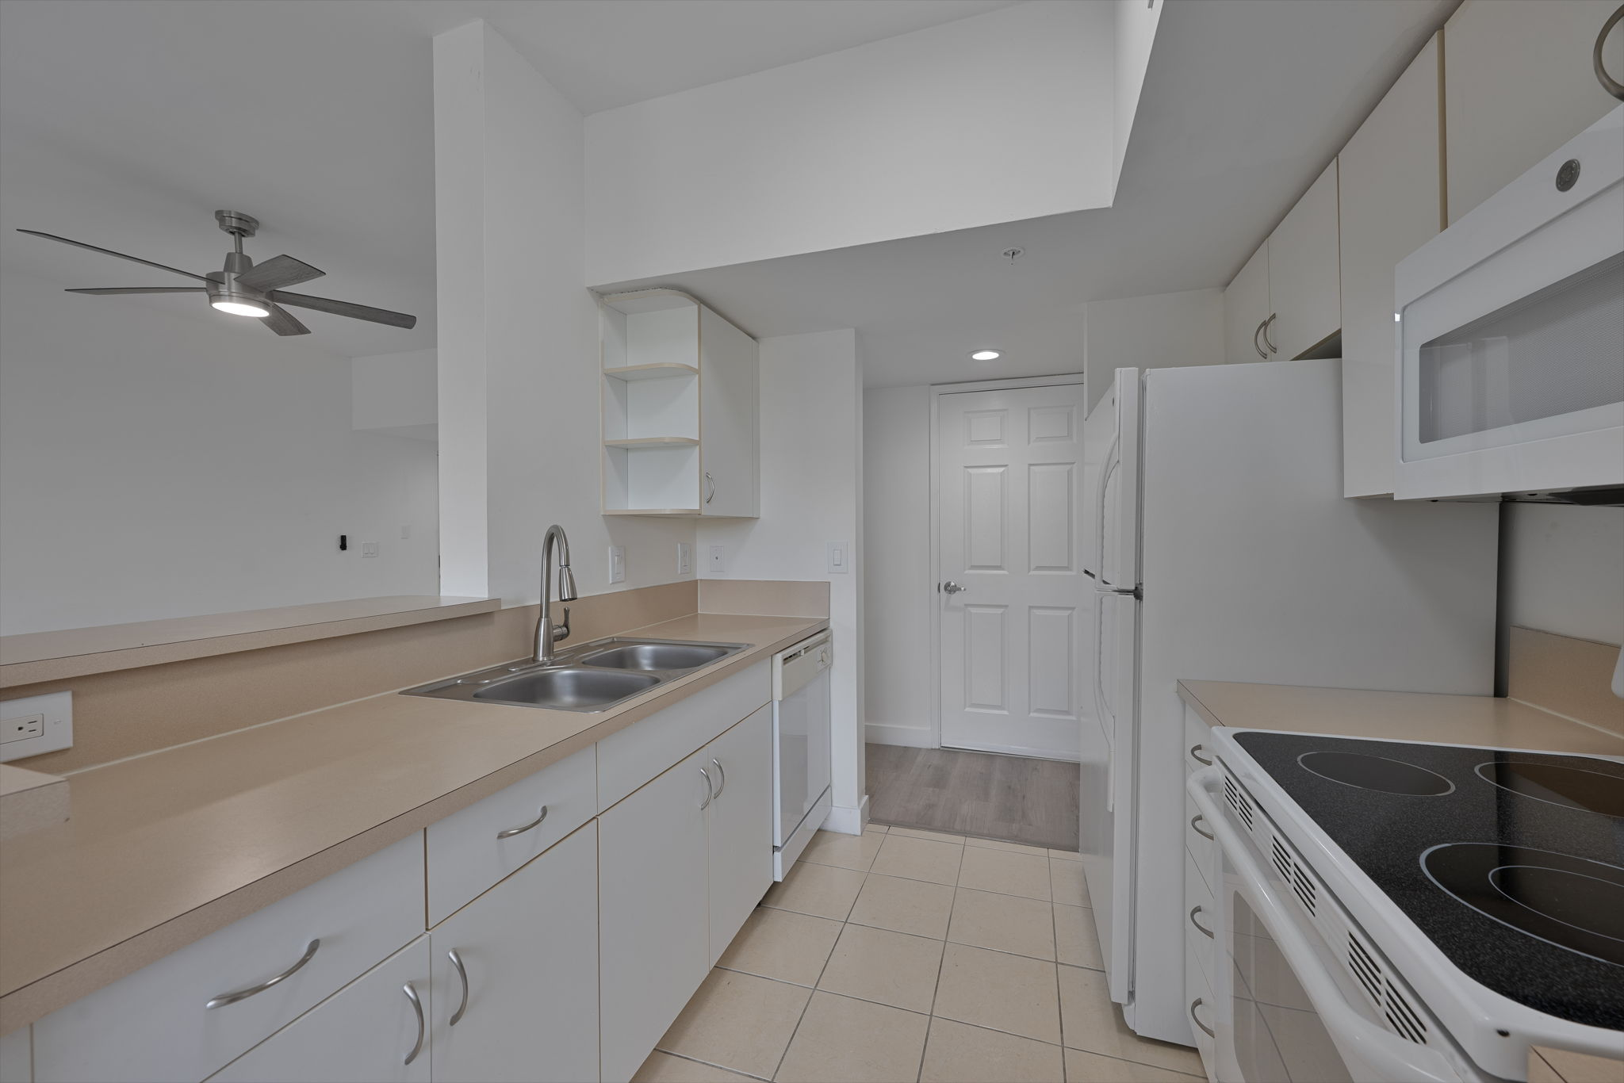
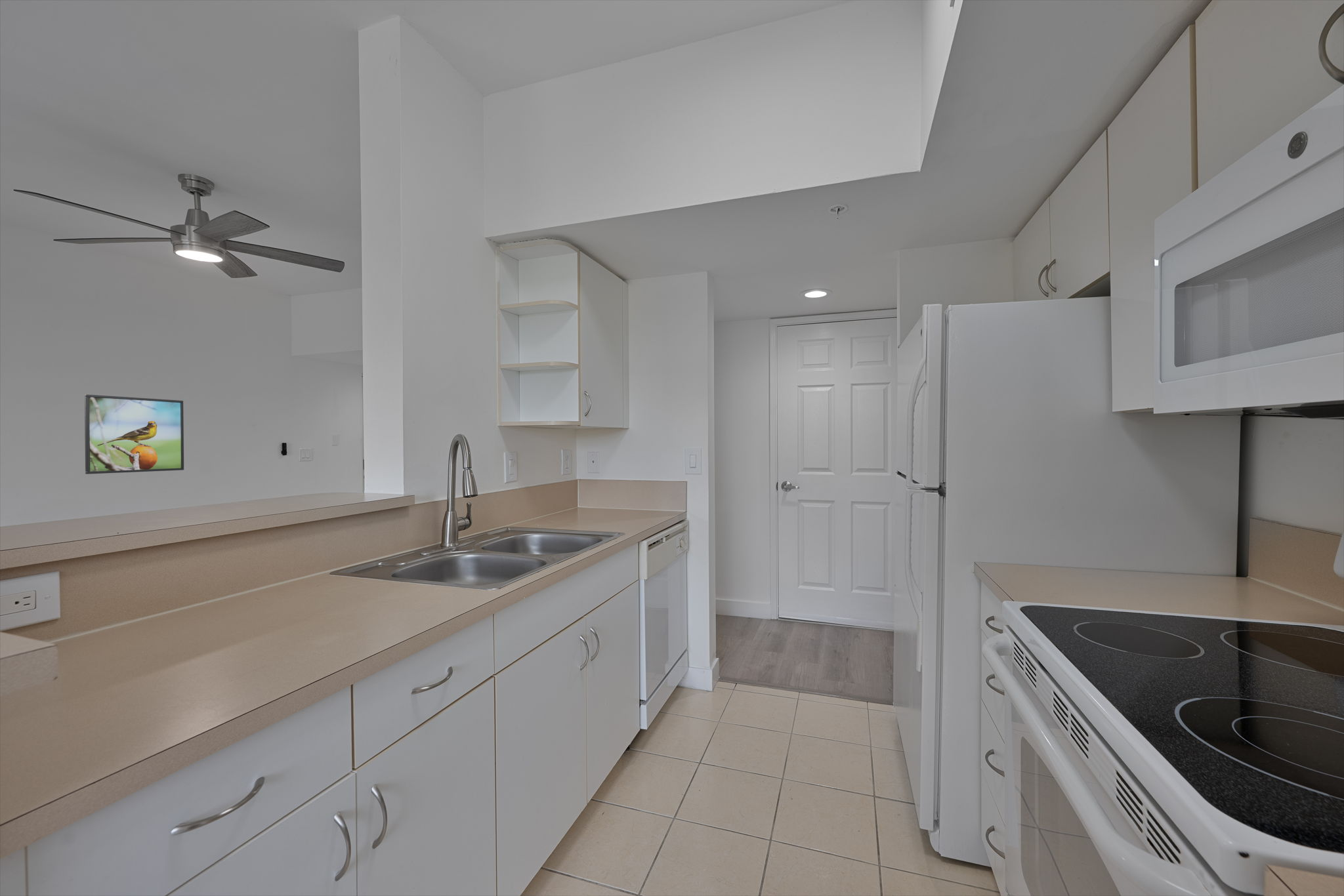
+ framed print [84,394,184,475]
